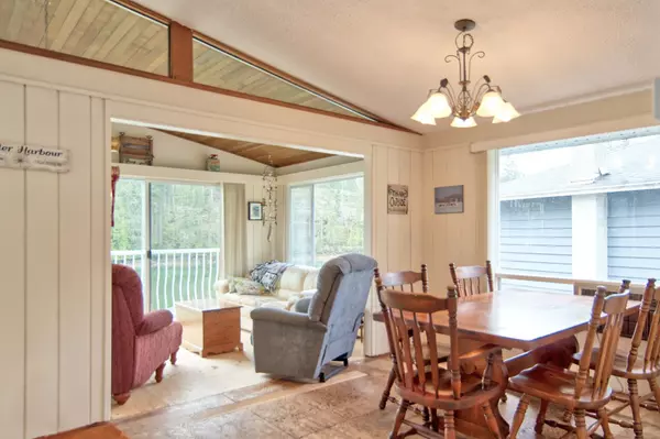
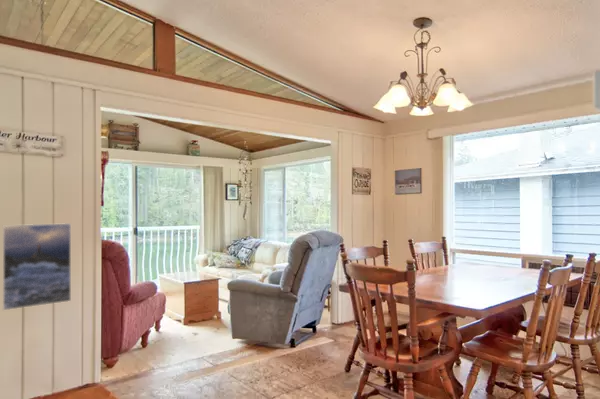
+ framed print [2,222,72,311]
